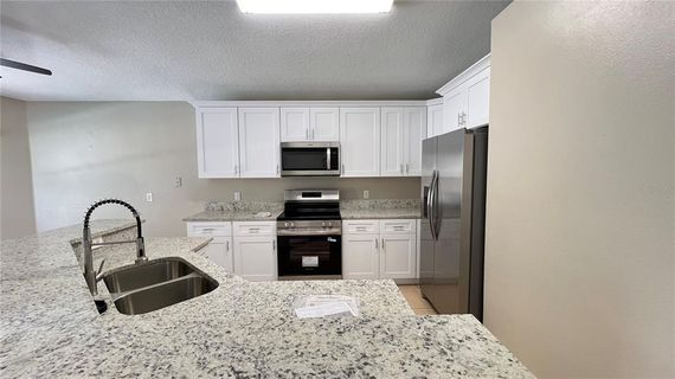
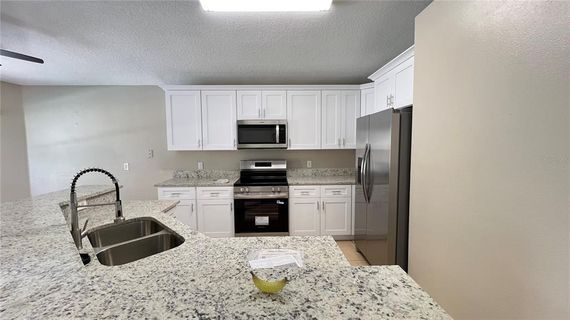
+ banana [249,270,288,294]
